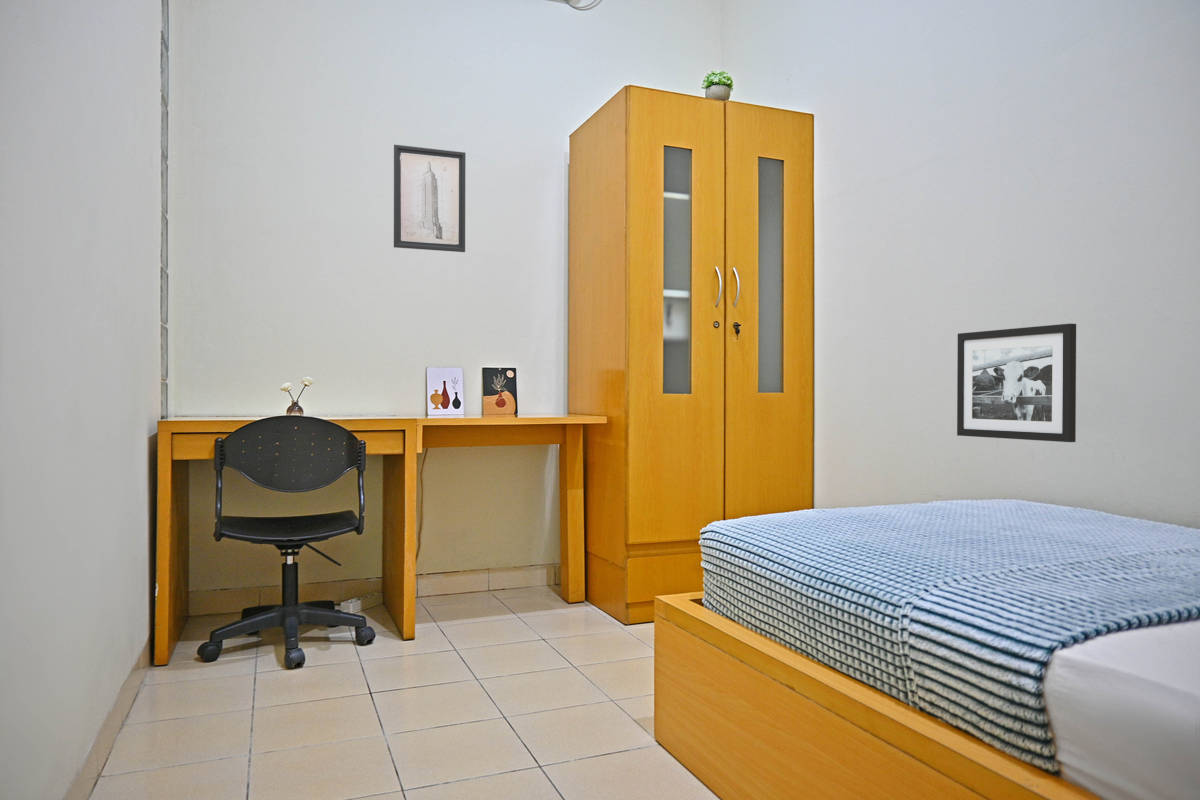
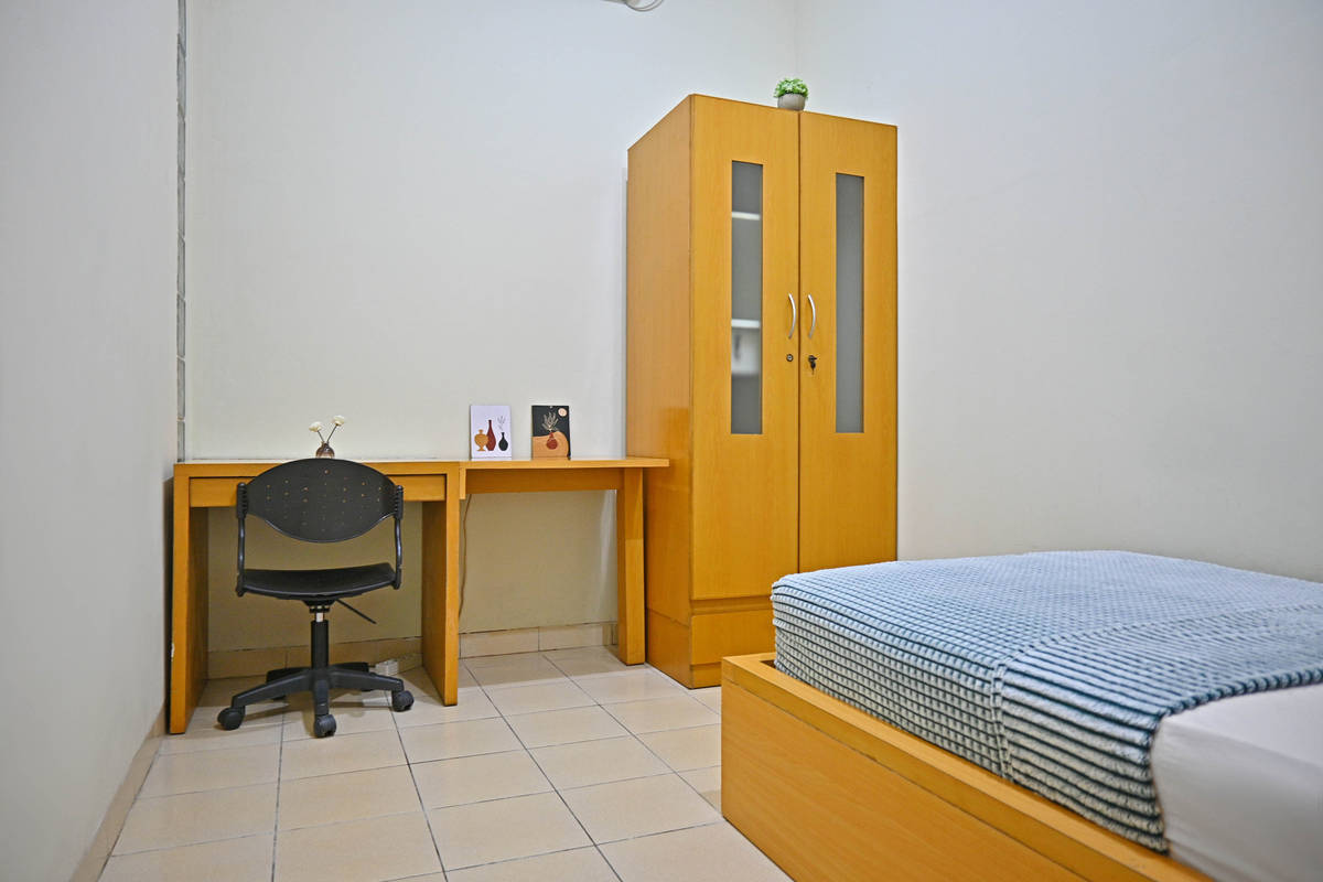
- wall art [393,143,466,253]
- picture frame [956,323,1077,443]
